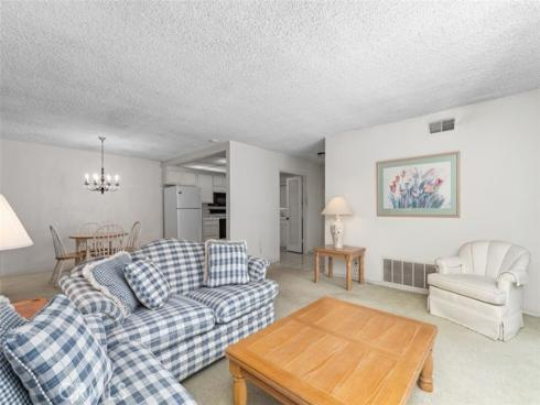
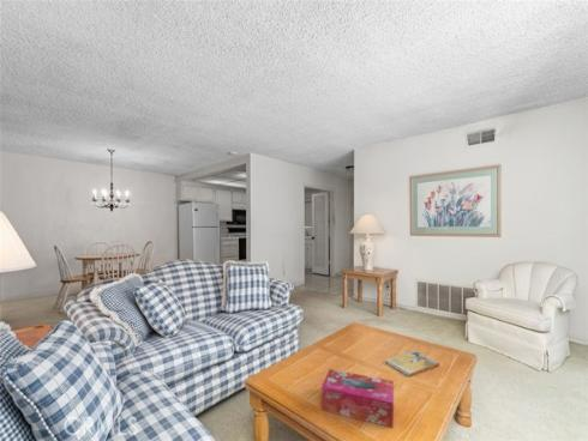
+ tissue box [320,368,395,429]
+ book [385,350,440,377]
